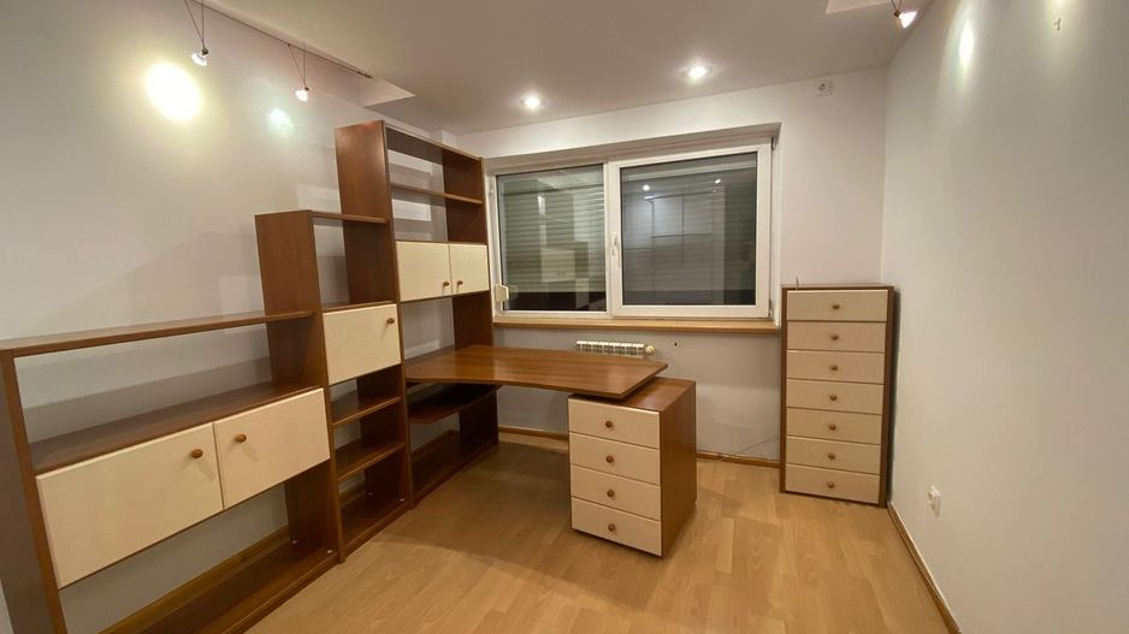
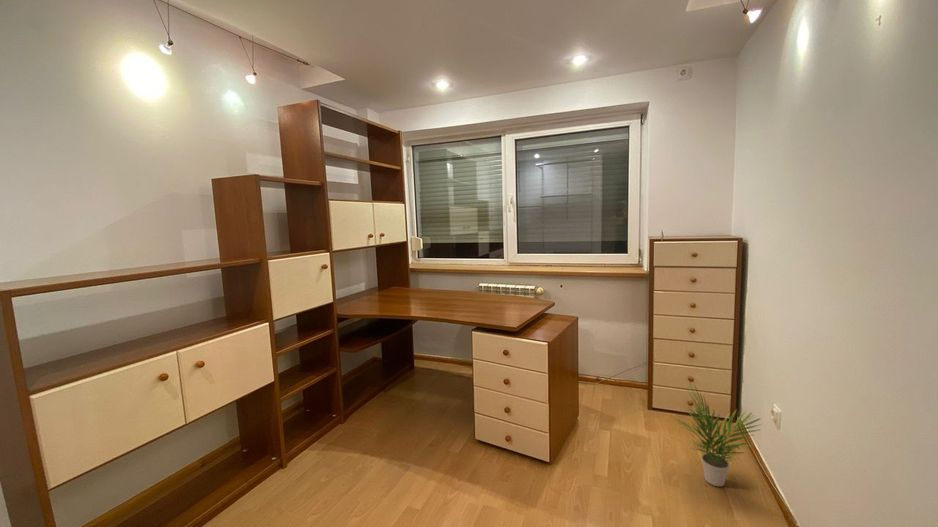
+ potted plant [667,383,764,488]
